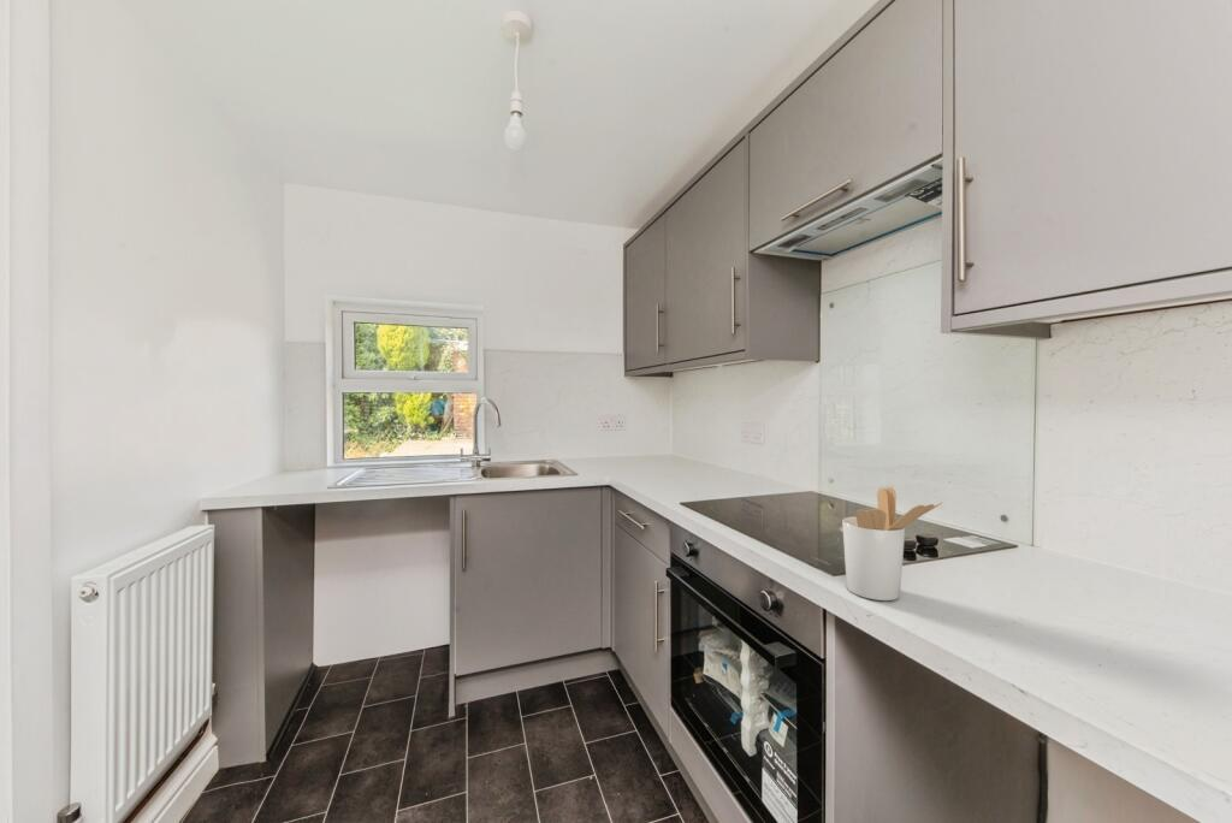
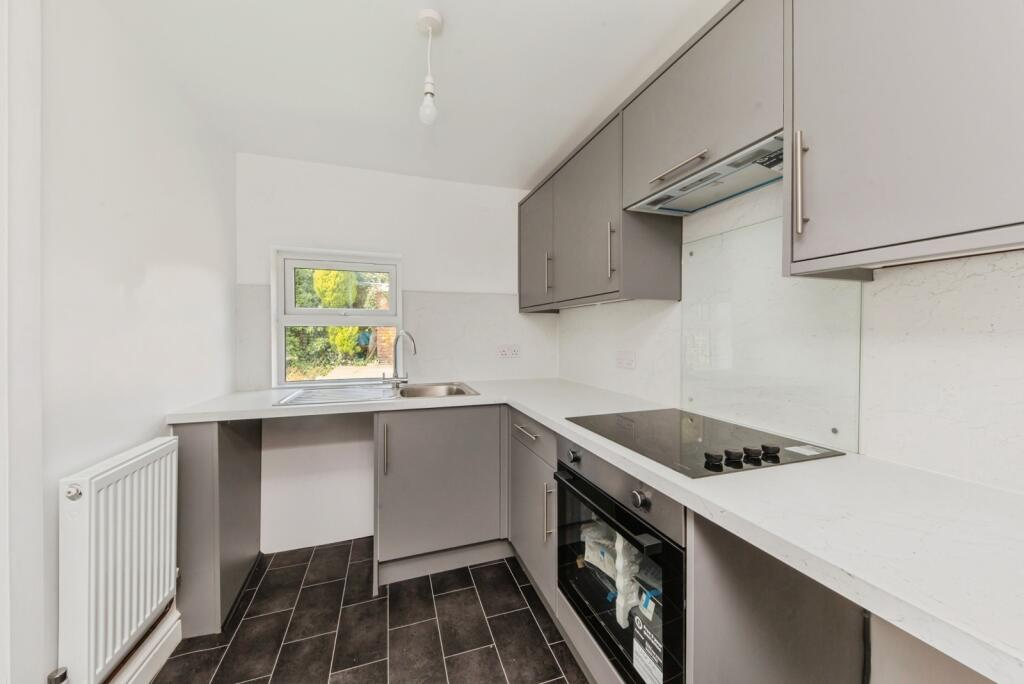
- utensil holder [841,486,943,602]
